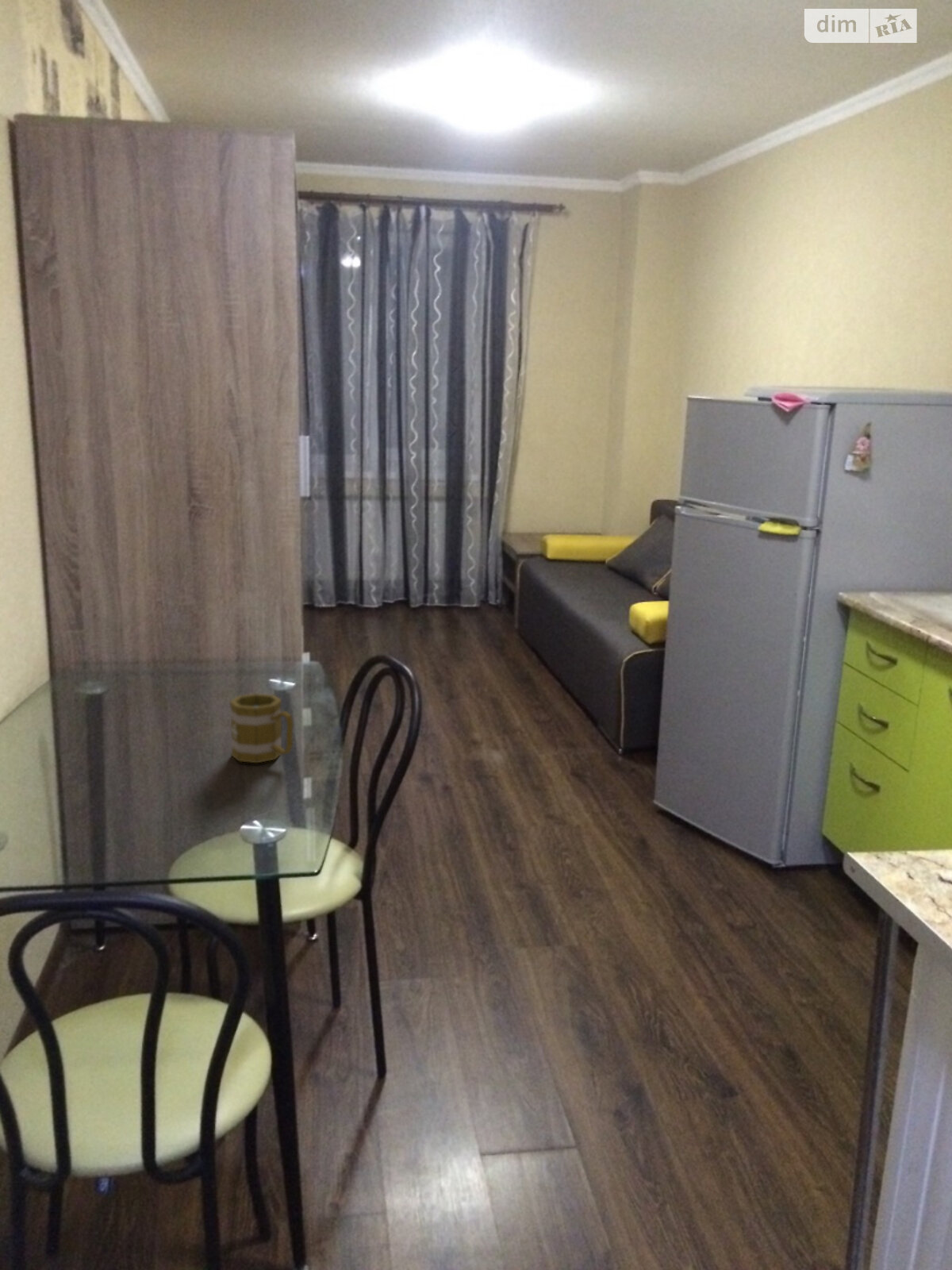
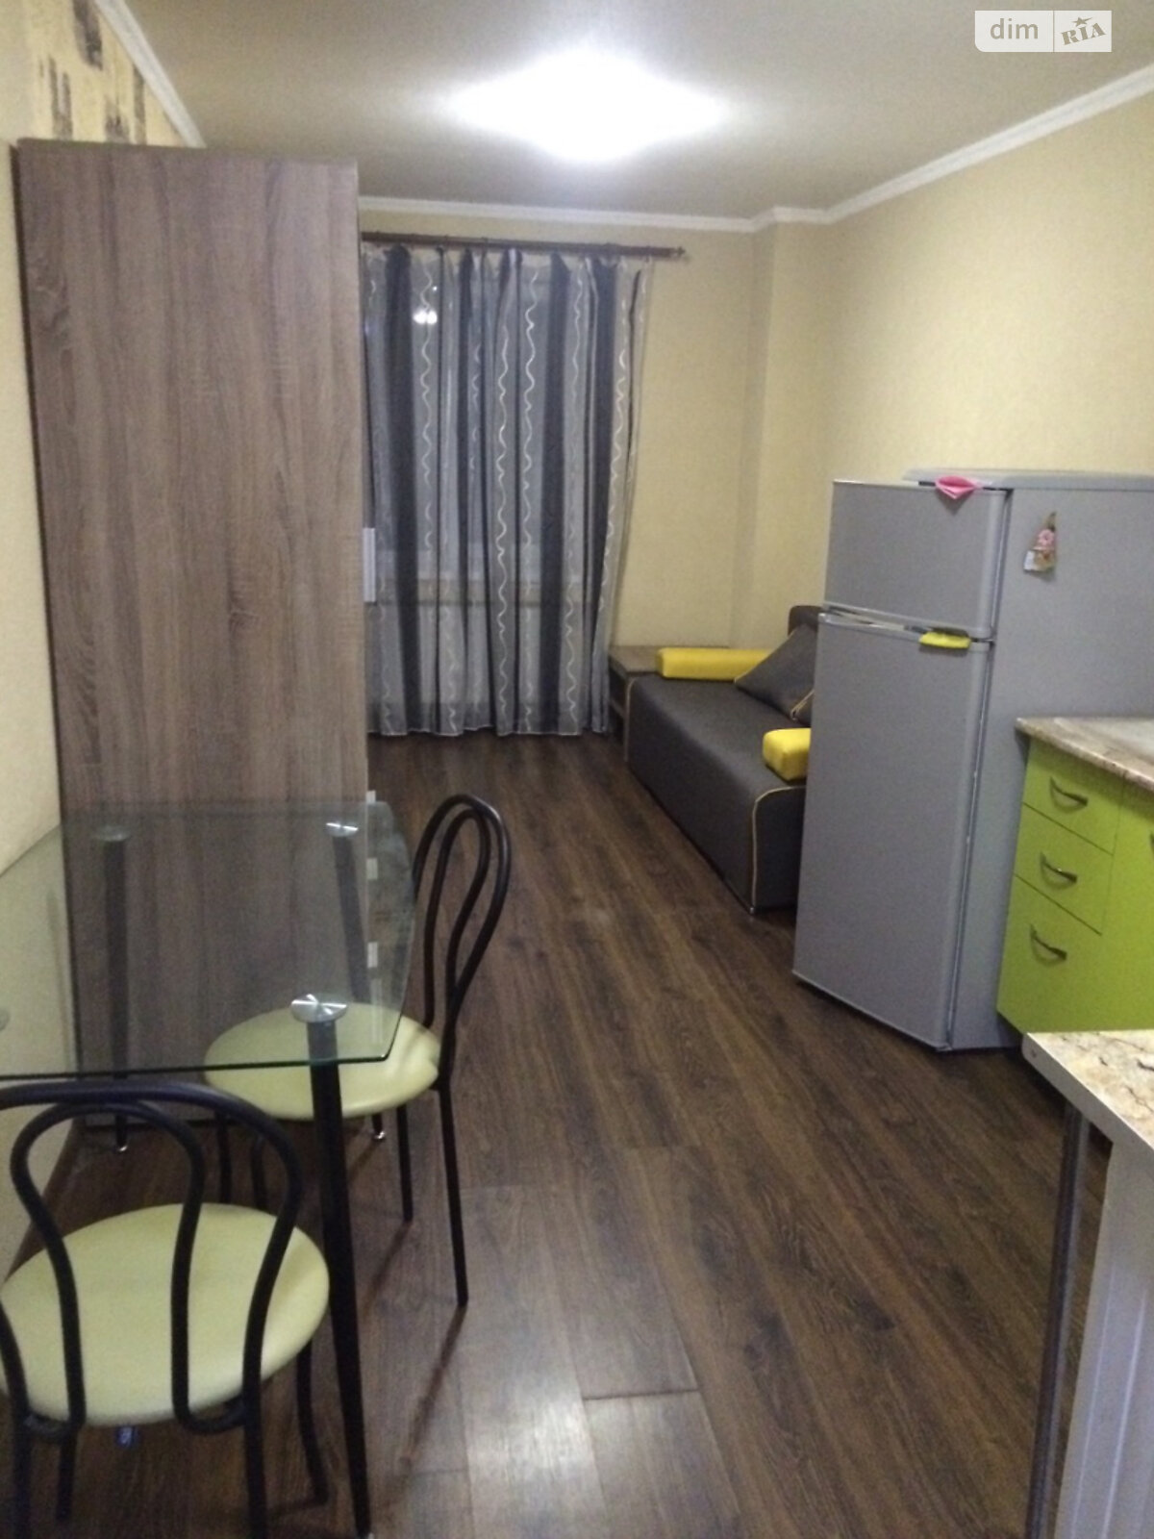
- mug [229,693,294,764]
